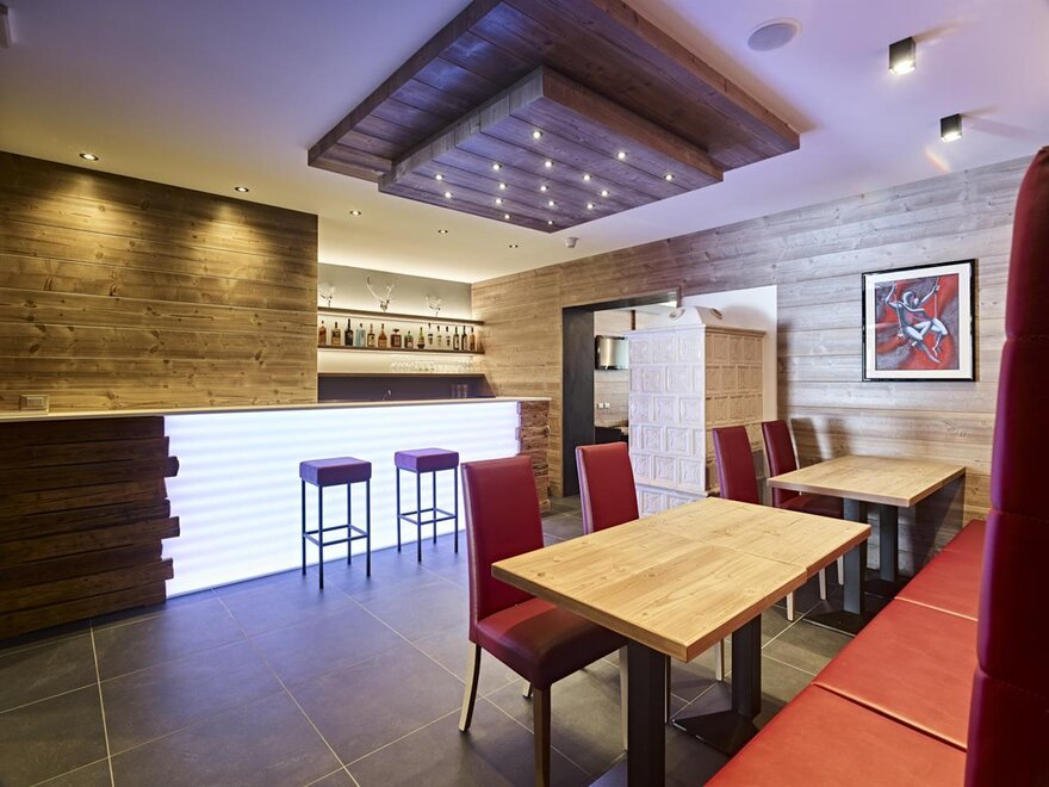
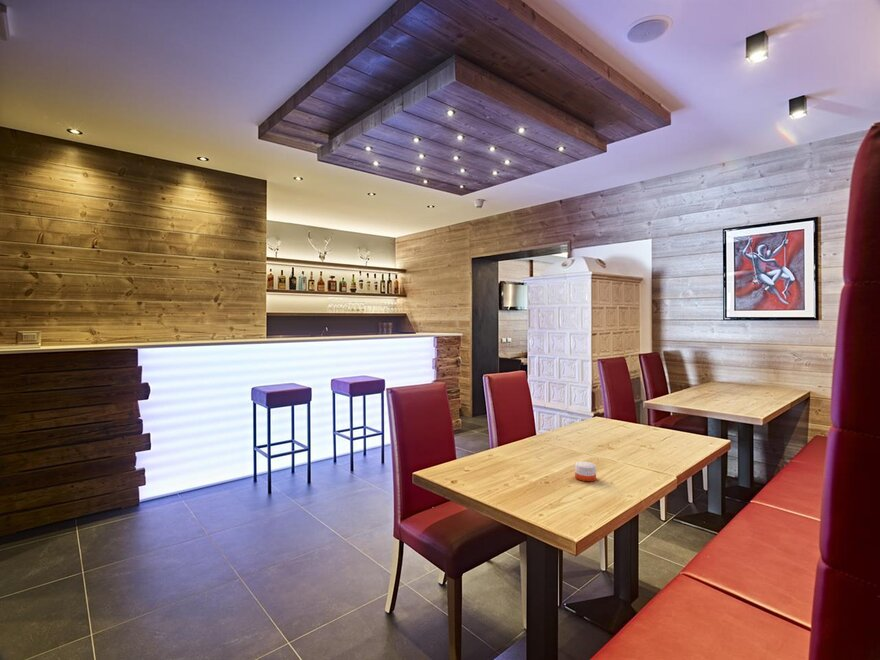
+ candle [574,461,597,482]
